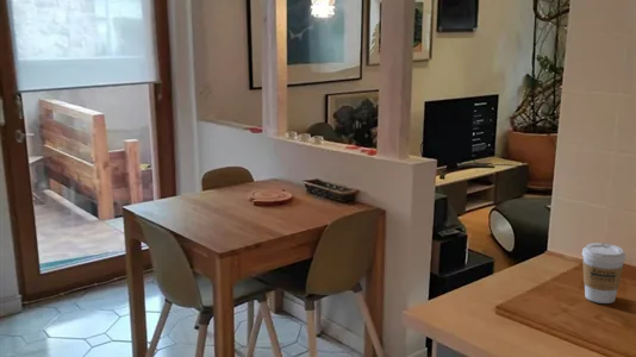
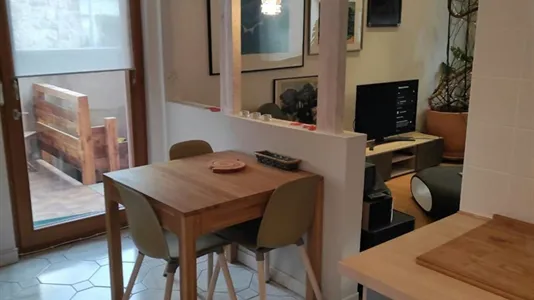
- coffee cup [581,242,626,305]
